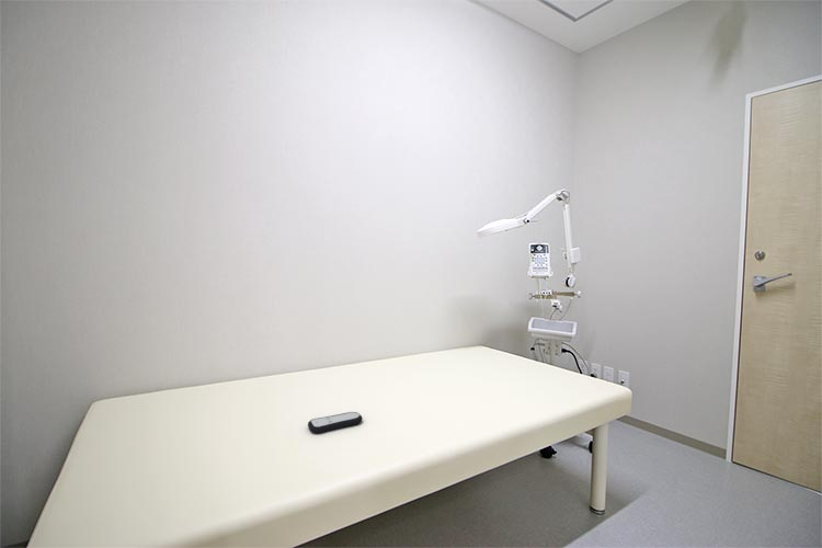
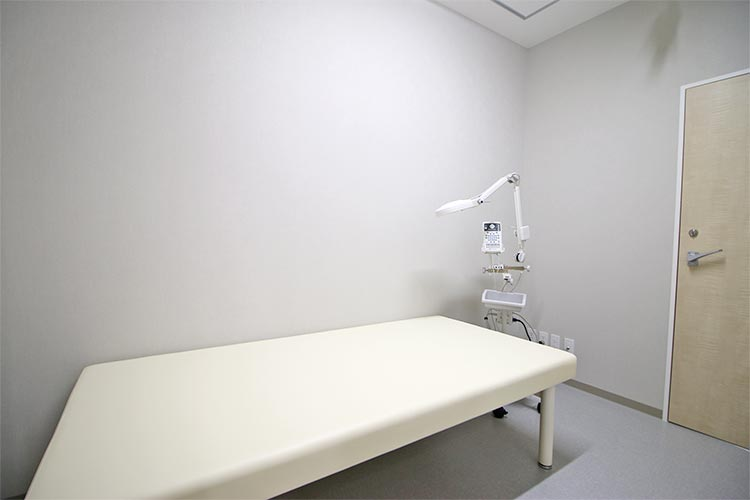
- remote control [307,411,364,434]
